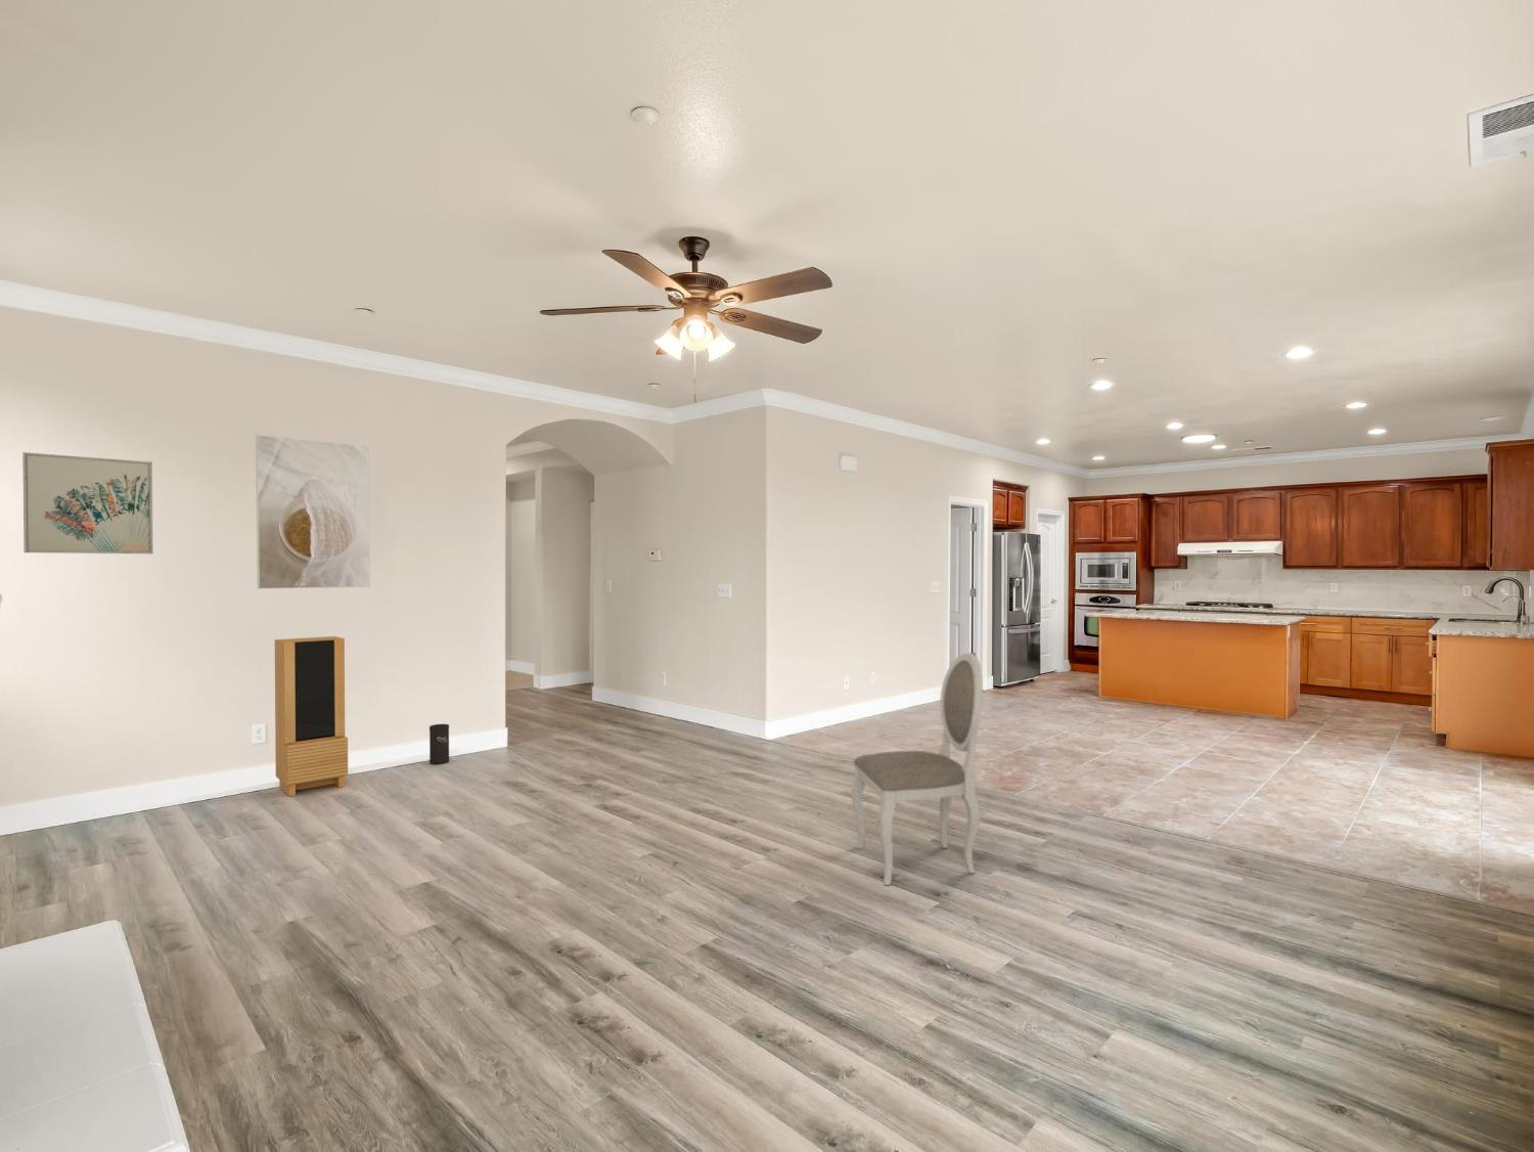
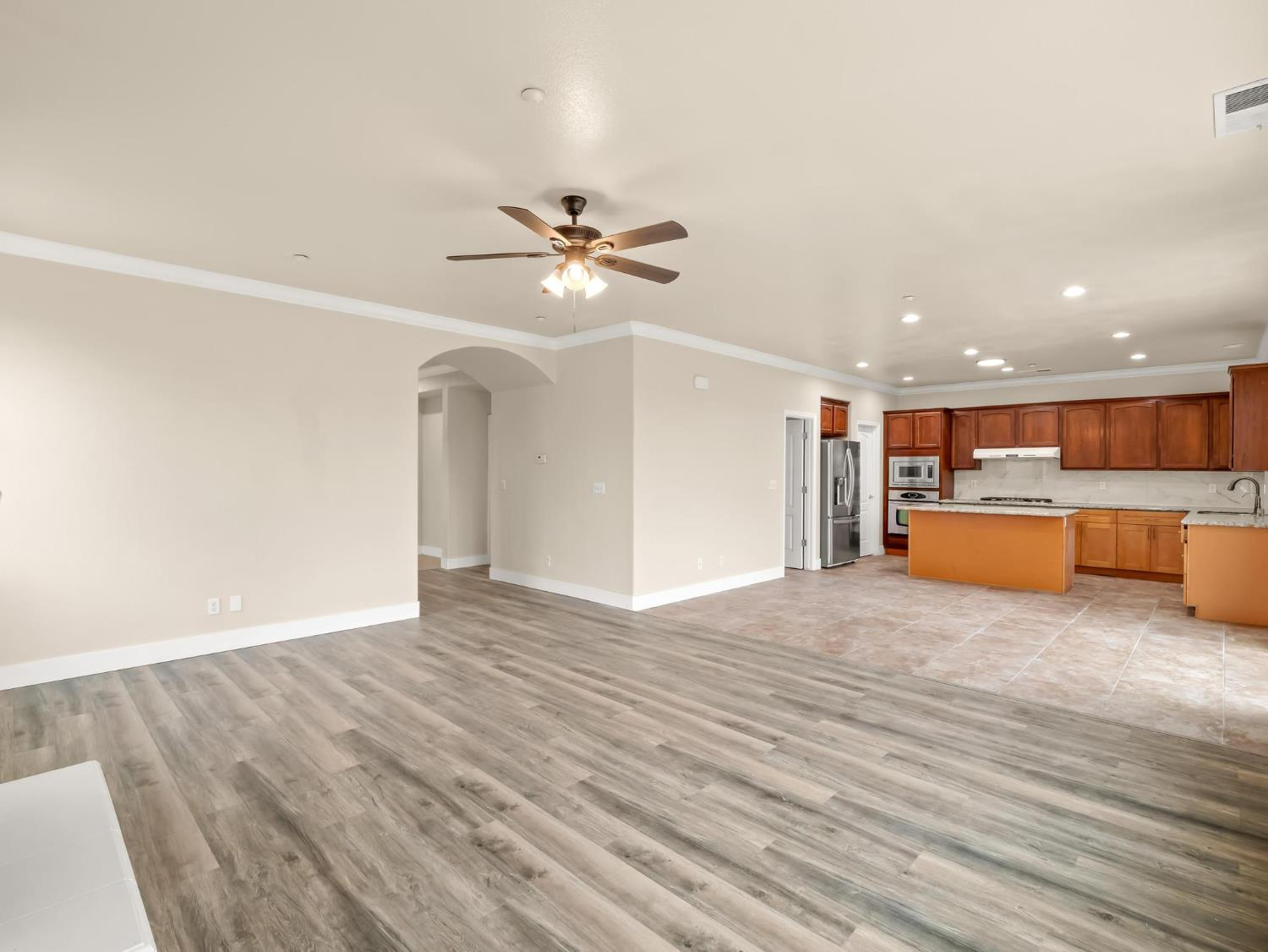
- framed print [254,433,371,591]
- dining chair [850,652,982,887]
- speaker [428,724,450,765]
- wall art [22,451,155,554]
- storage cabinet [275,635,348,797]
